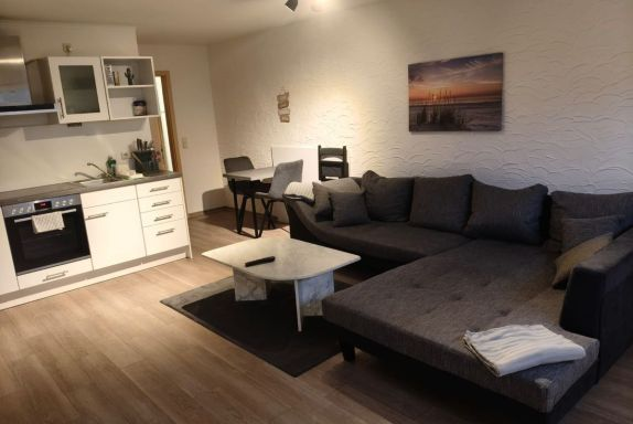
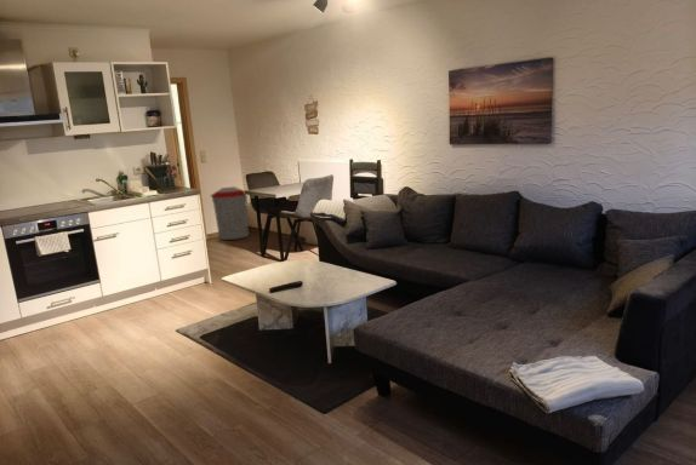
+ trash can [210,185,250,241]
